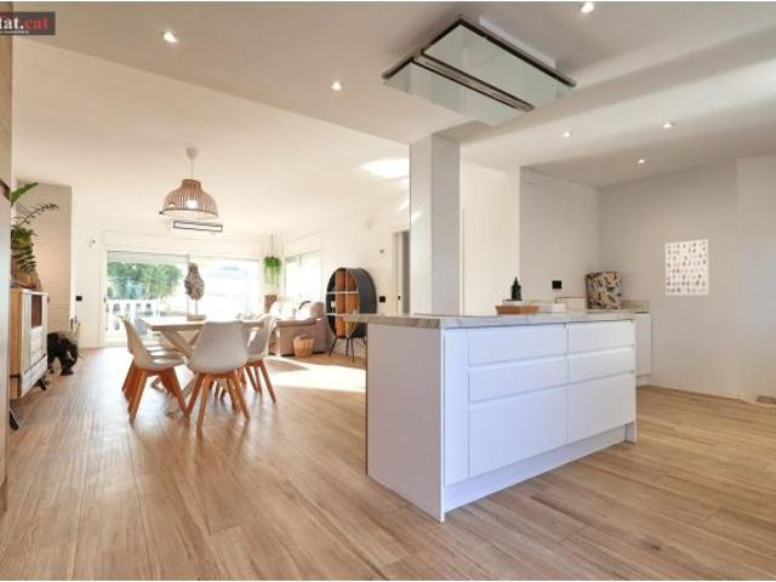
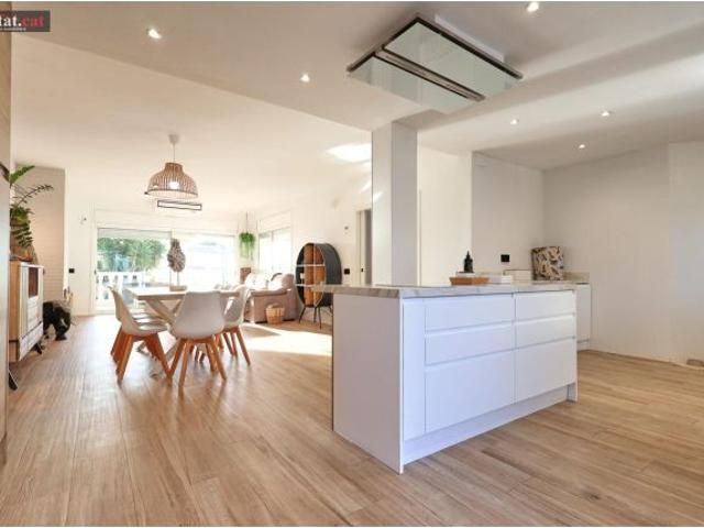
- wall art [664,238,711,297]
